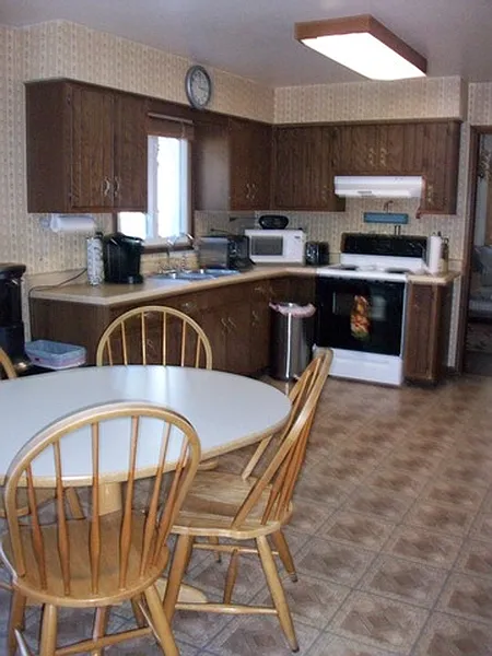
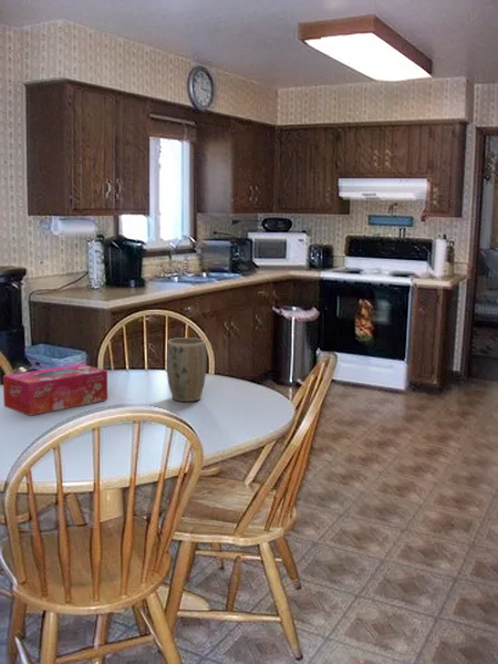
+ plant pot [166,336,207,403]
+ tissue box [2,363,108,416]
